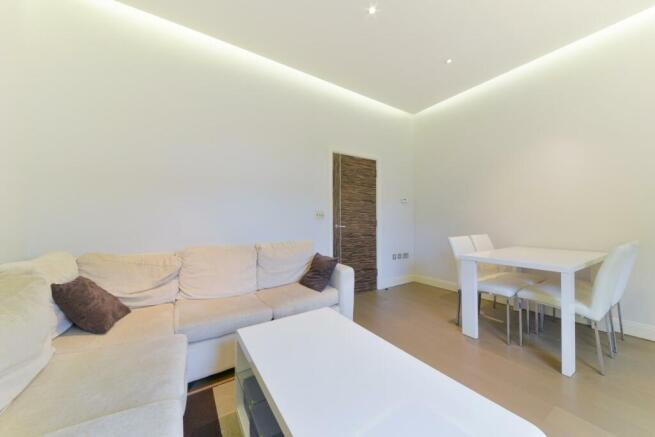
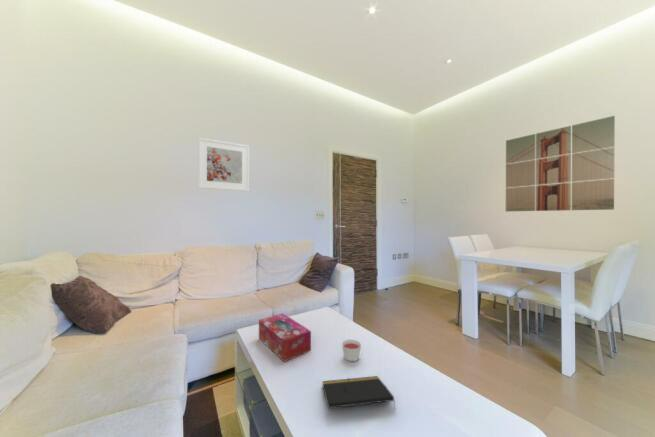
+ candle [341,338,362,362]
+ wall art [505,115,616,212]
+ tissue box [258,312,312,363]
+ notepad [321,375,396,409]
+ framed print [197,136,251,192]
